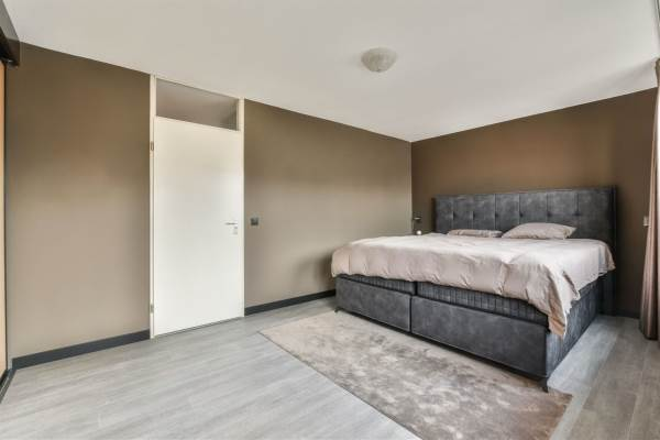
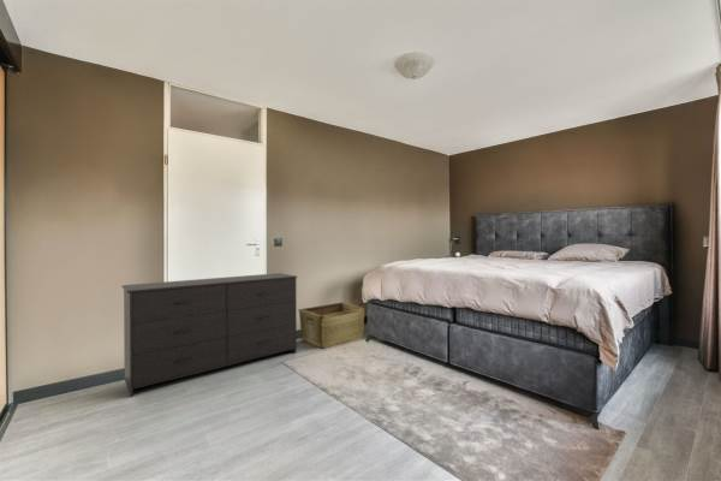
+ dresser [121,272,298,398]
+ hamper [297,302,367,350]
